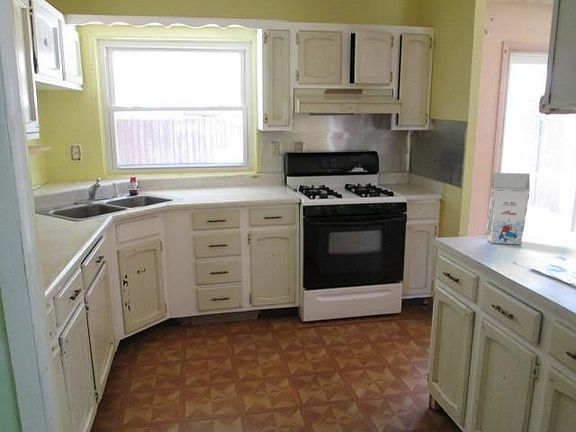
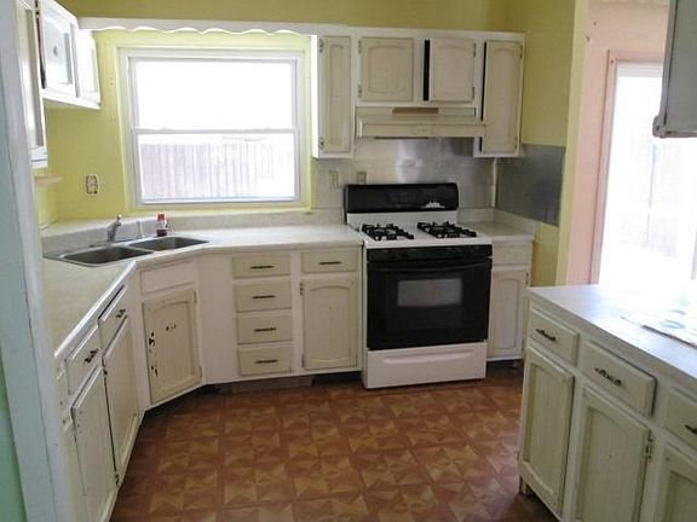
- gift box [485,172,531,245]
